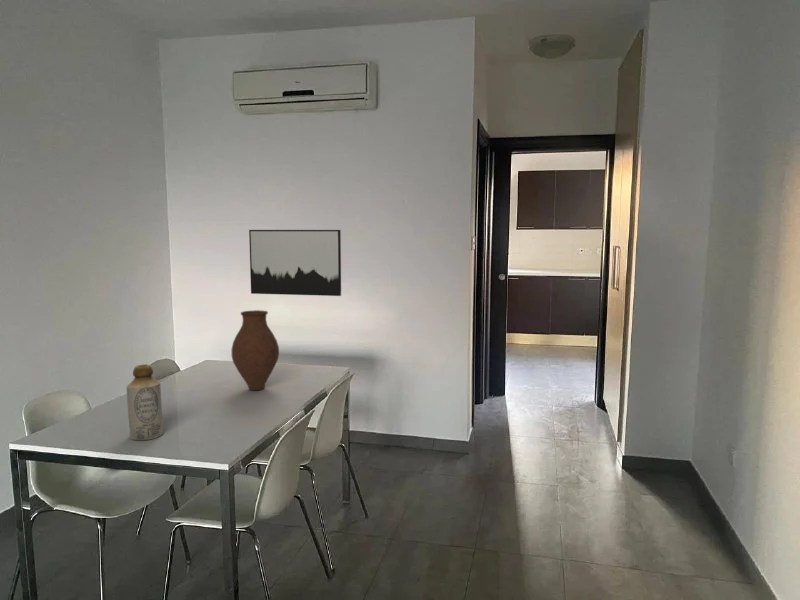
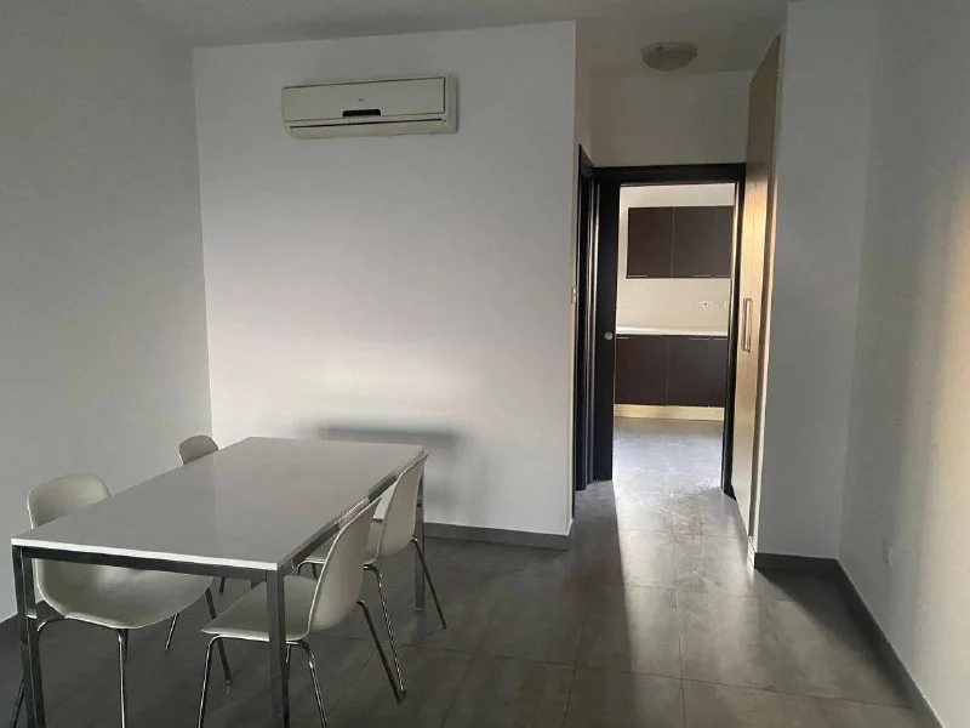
- vase [231,309,280,392]
- wall art [248,229,342,297]
- bottle [126,363,164,441]
